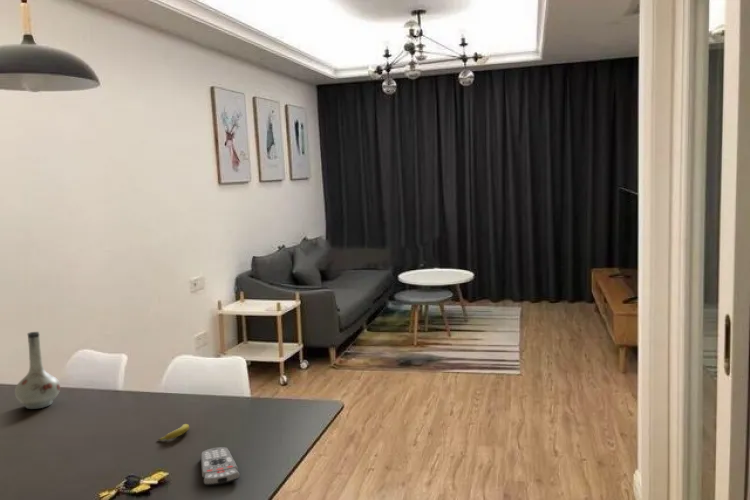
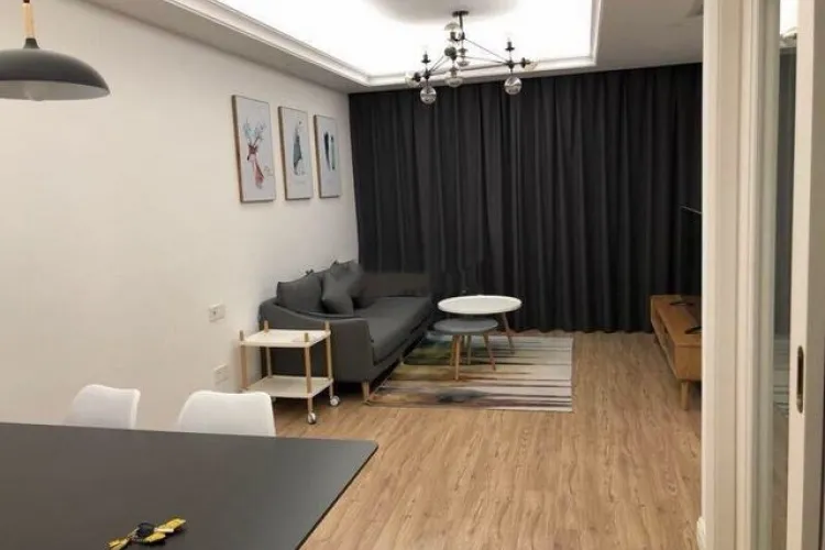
- vase [14,331,61,410]
- remote control [200,446,240,487]
- banana [157,423,190,441]
